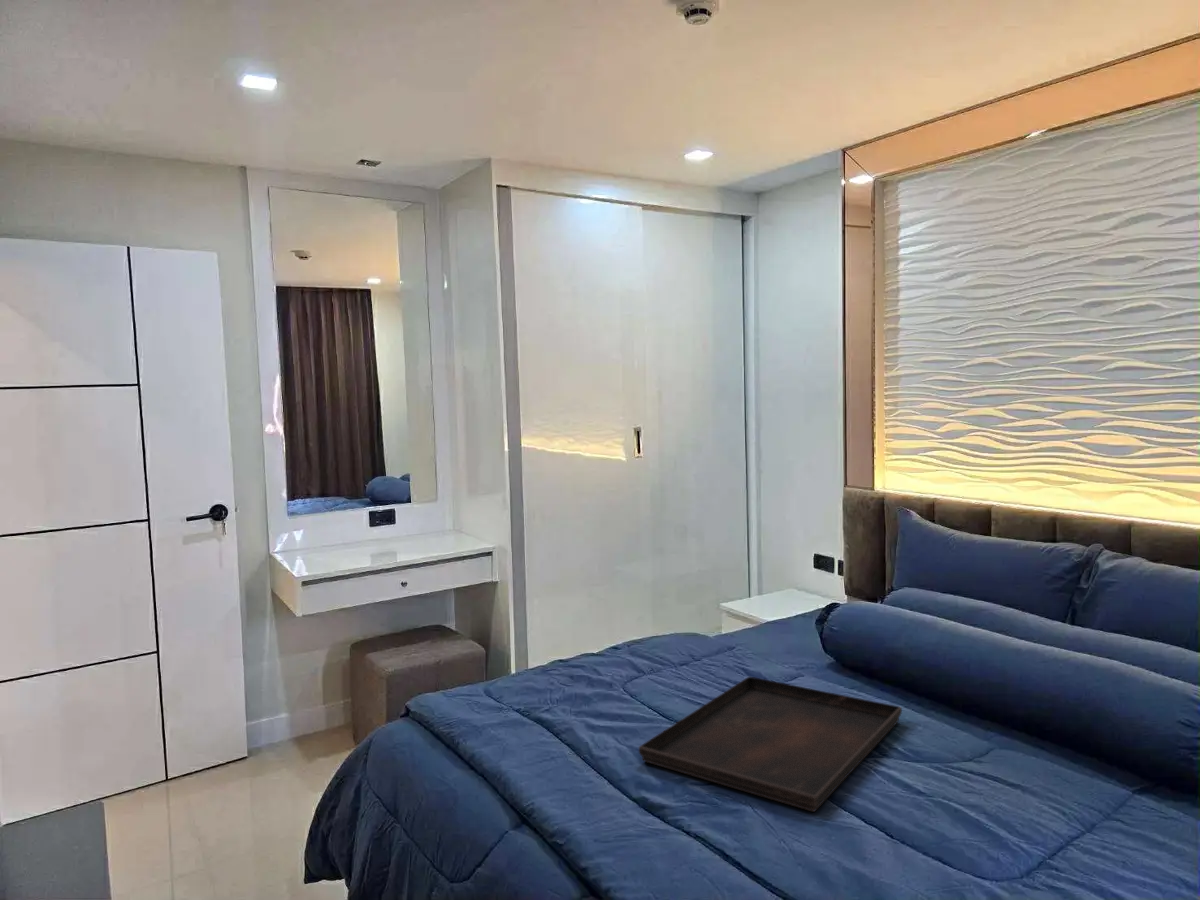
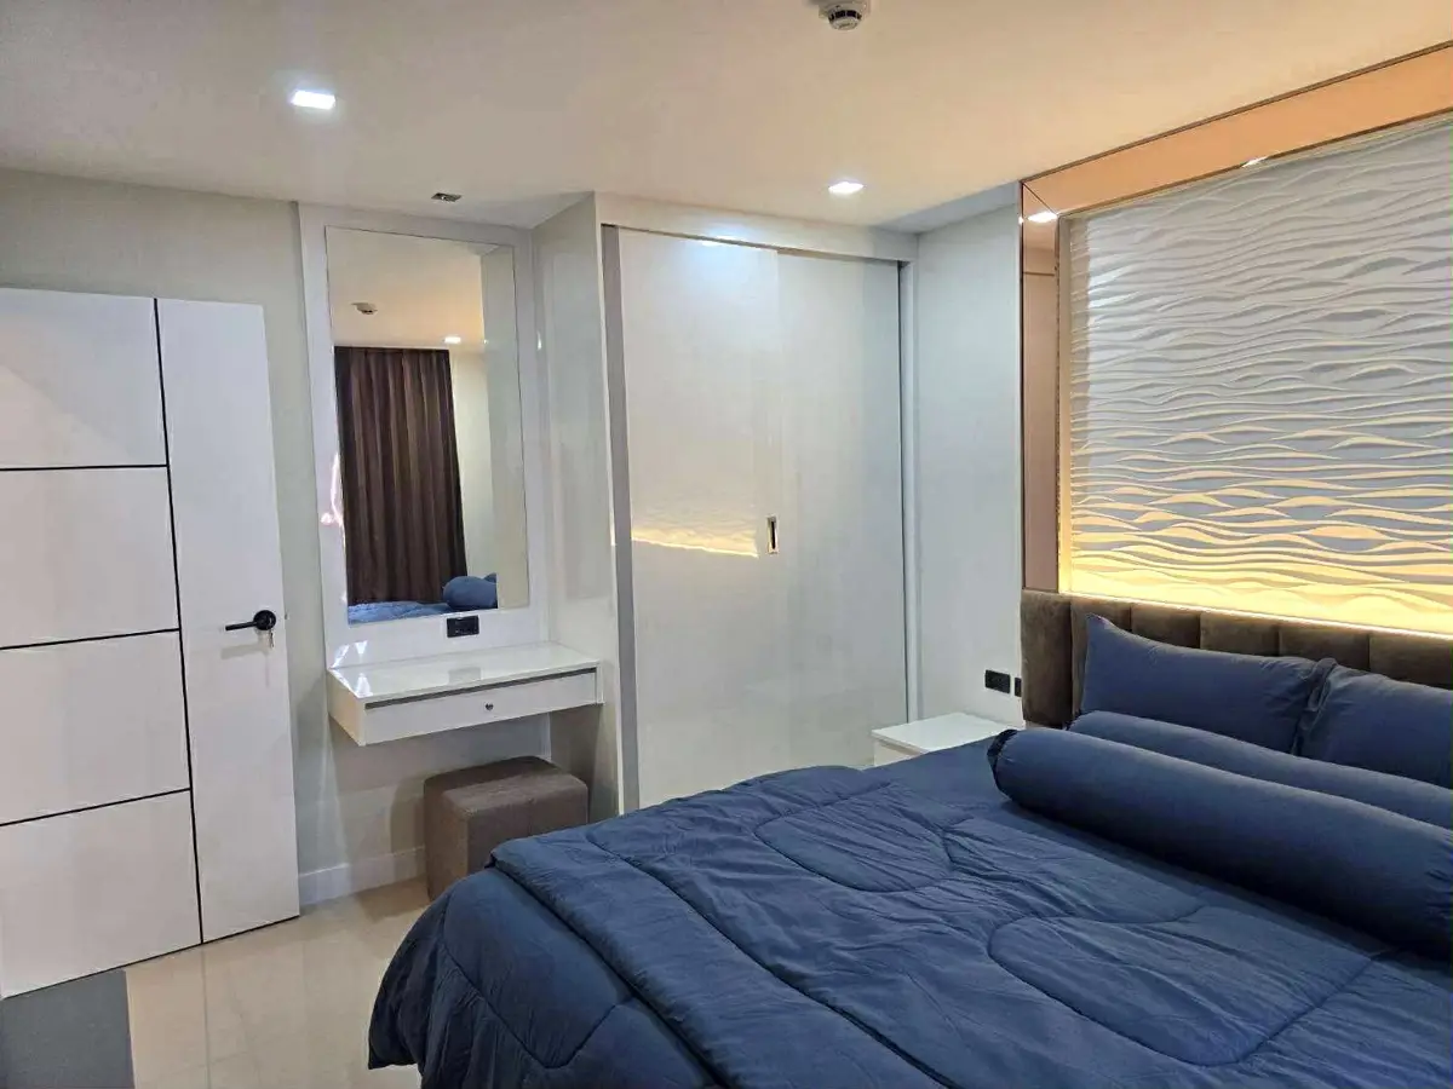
- serving tray [638,676,903,813]
